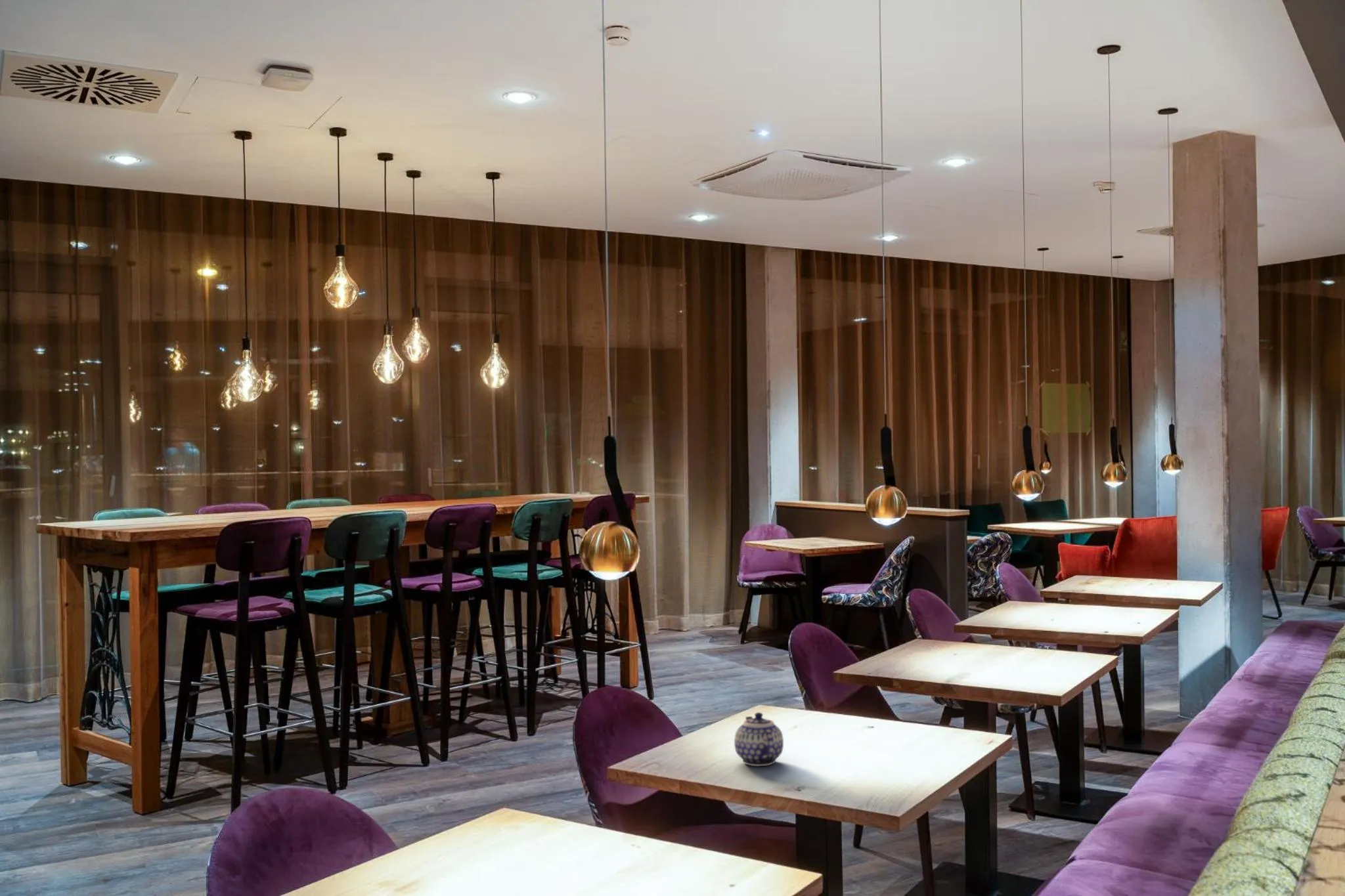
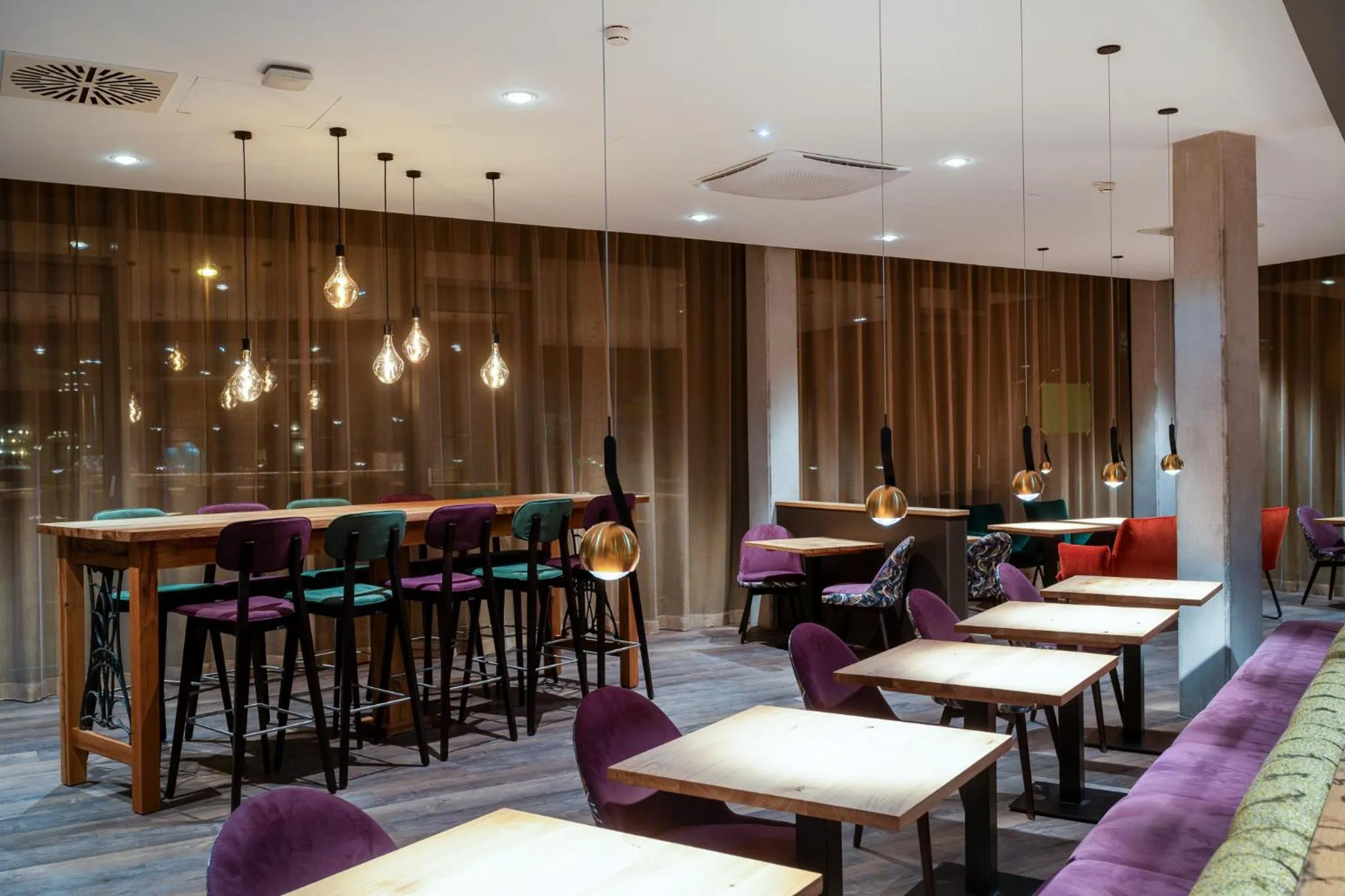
- teapot [734,712,784,767]
